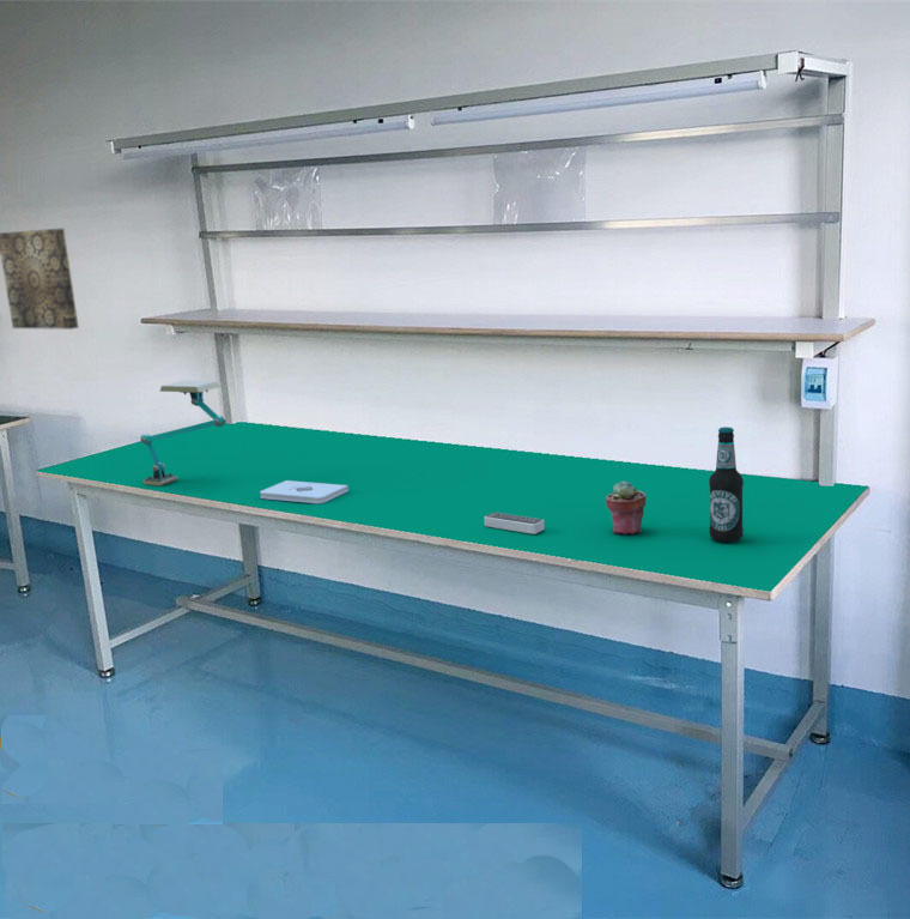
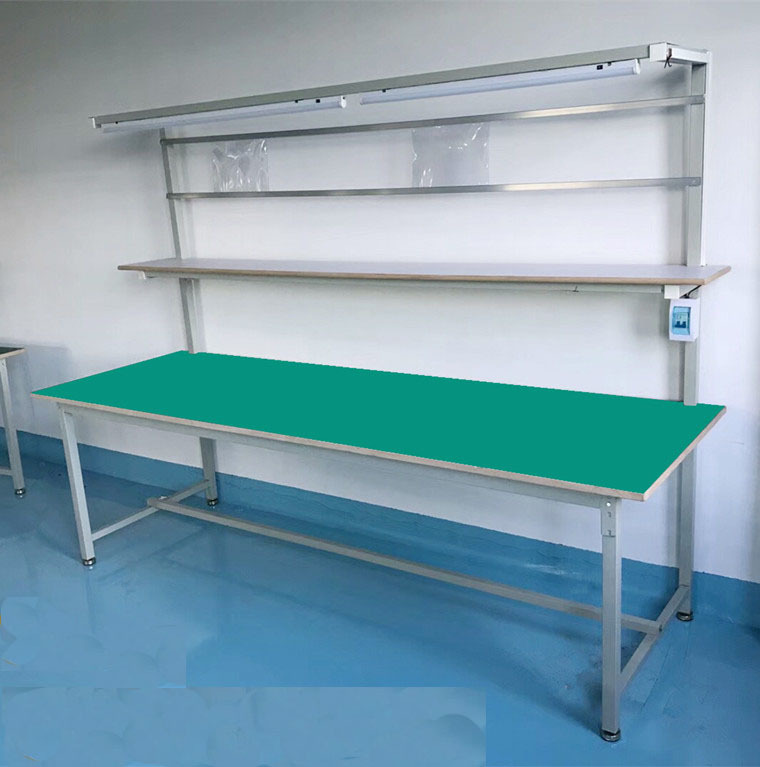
- desk lamp [139,380,226,486]
- potted succulent [605,480,647,536]
- wall art [0,228,80,331]
- notepad [259,479,350,504]
- multiport hub [484,512,546,536]
- bottle [708,425,745,543]
